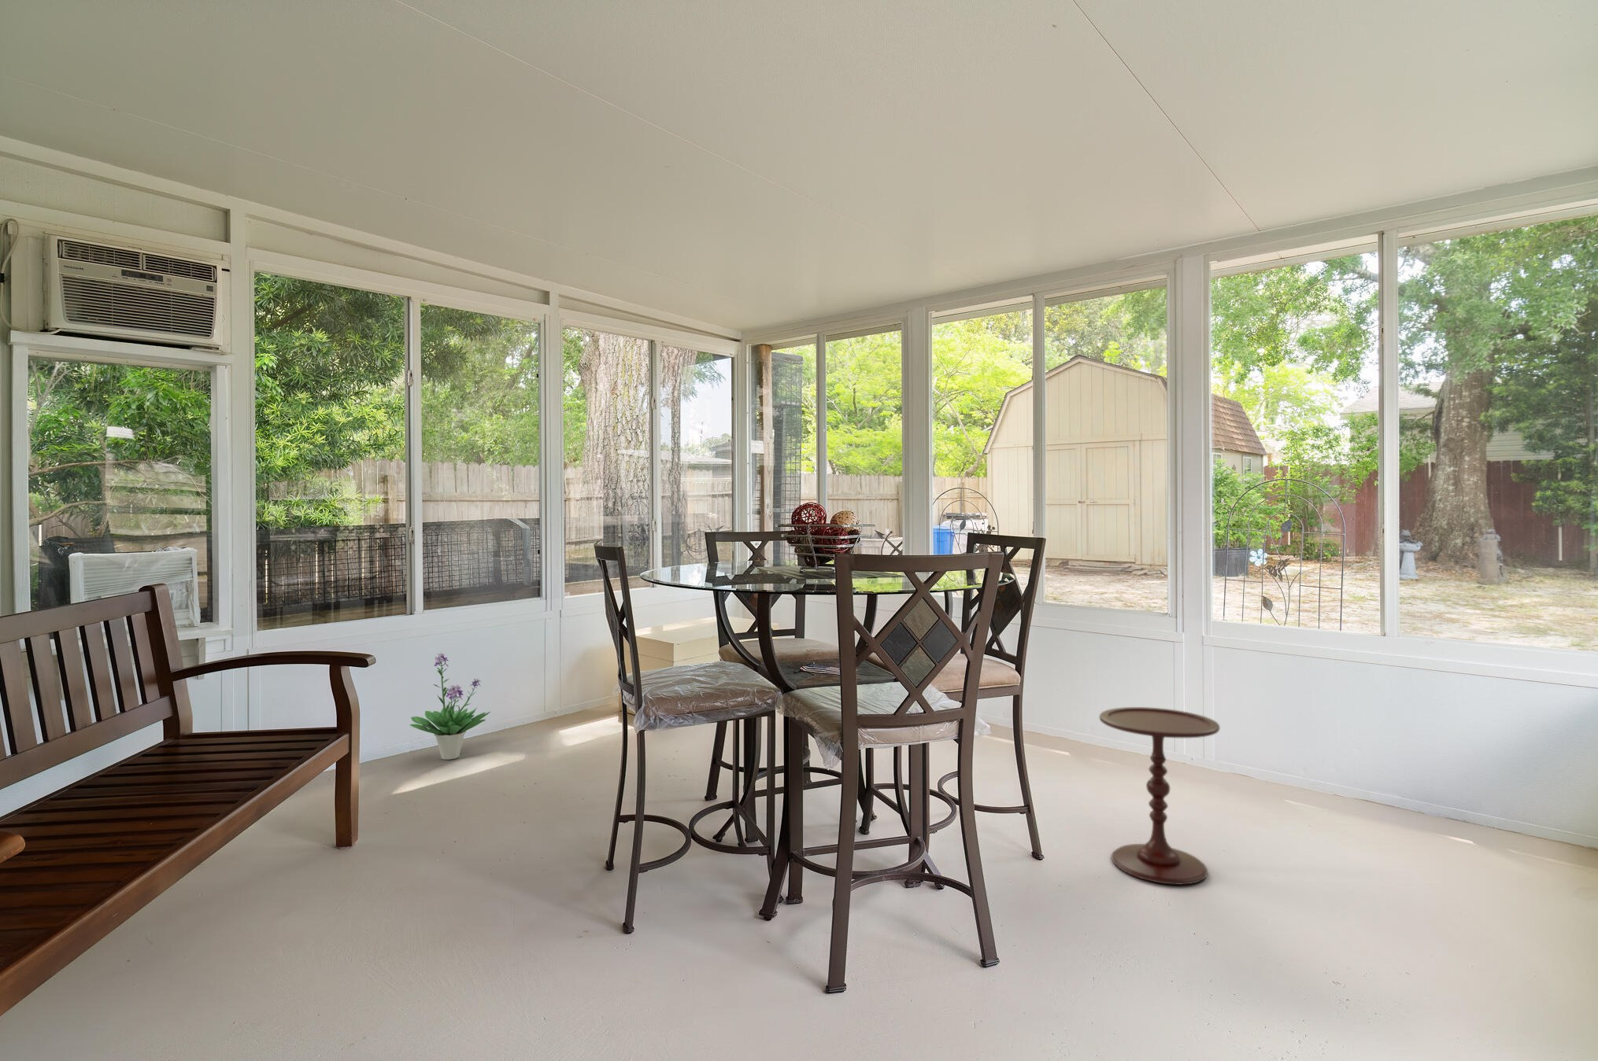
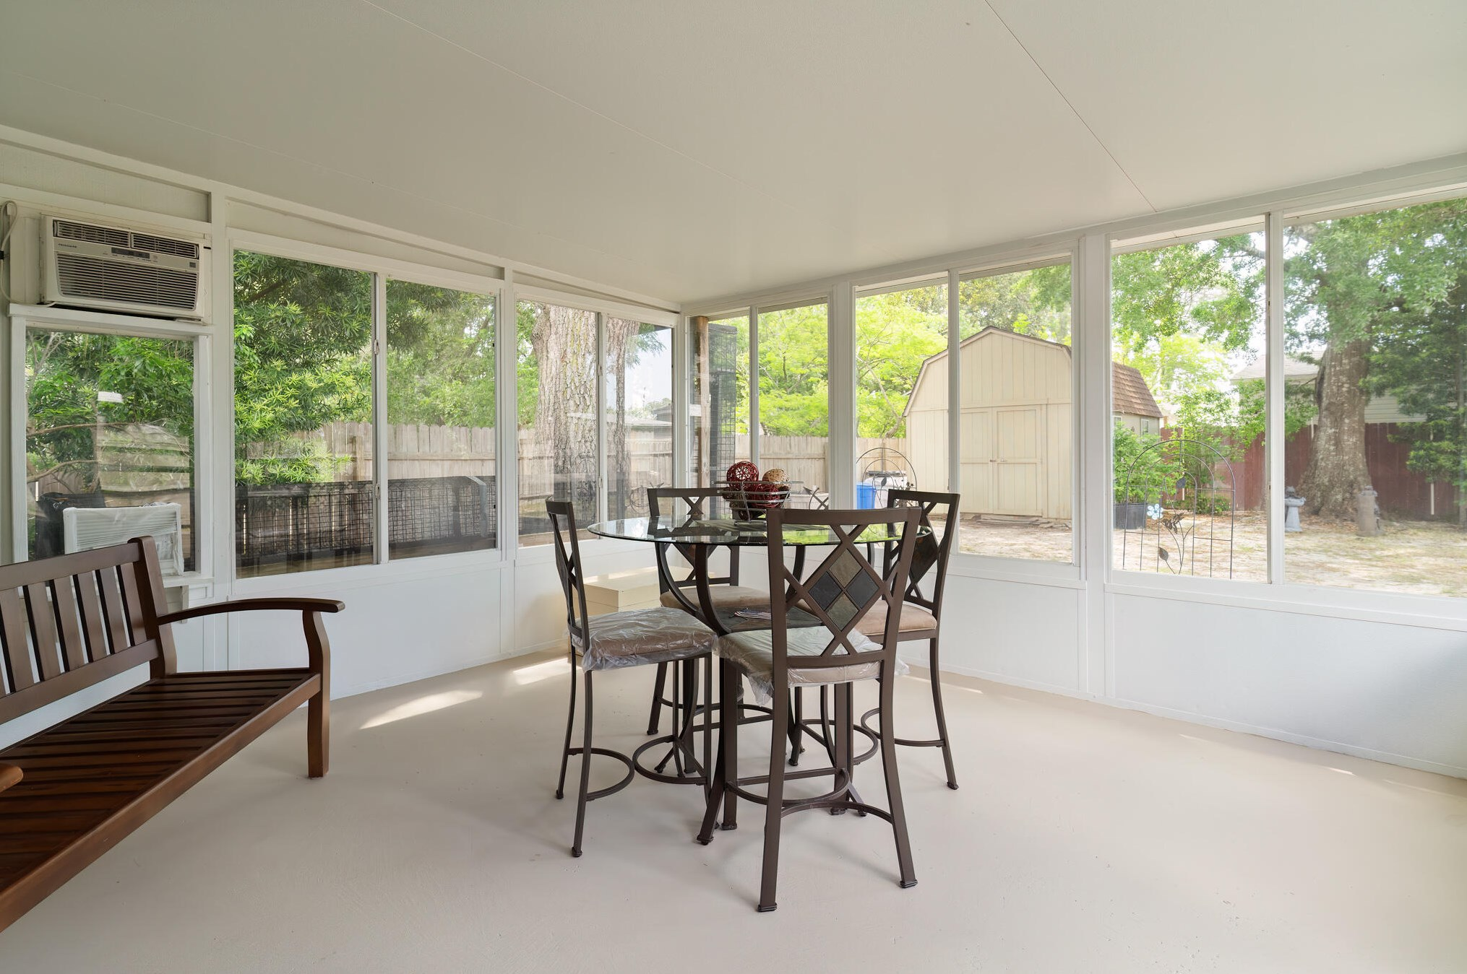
- side table [1099,706,1221,886]
- potted plant [410,652,492,760]
